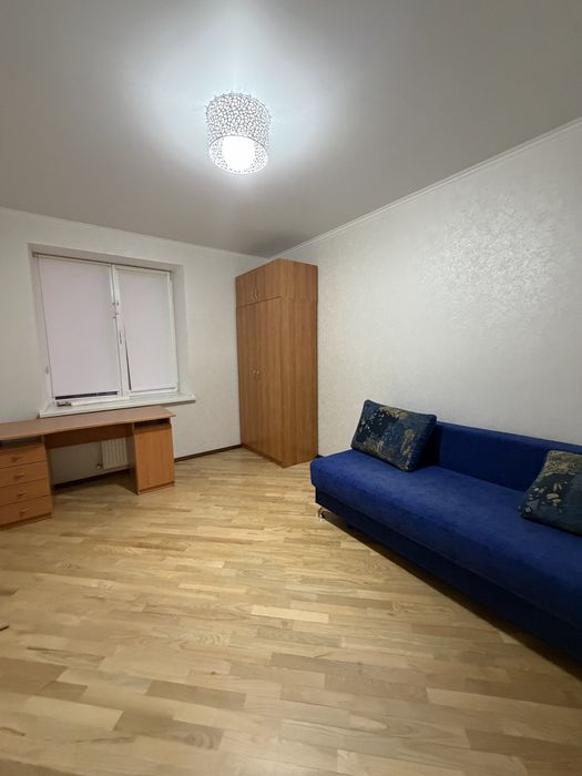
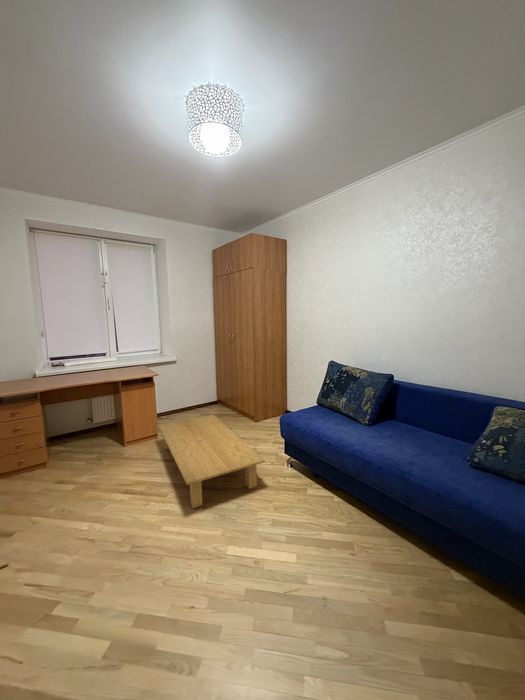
+ coffee table [157,414,266,509]
